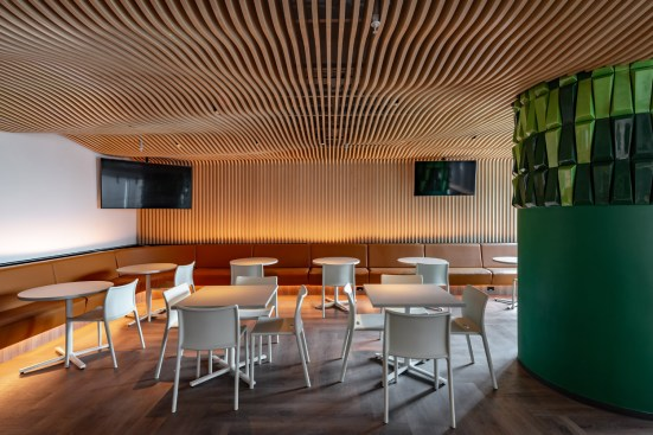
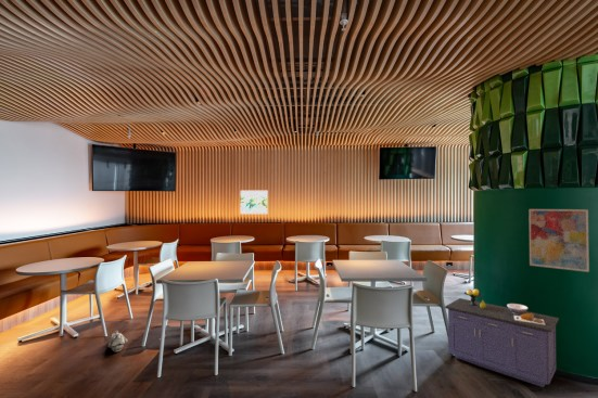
+ storage cabinet [444,288,560,388]
+ backpack [107,330,128,352]
+ wall art [529,208,590,273]
+ wall art [240,190,269,215]
